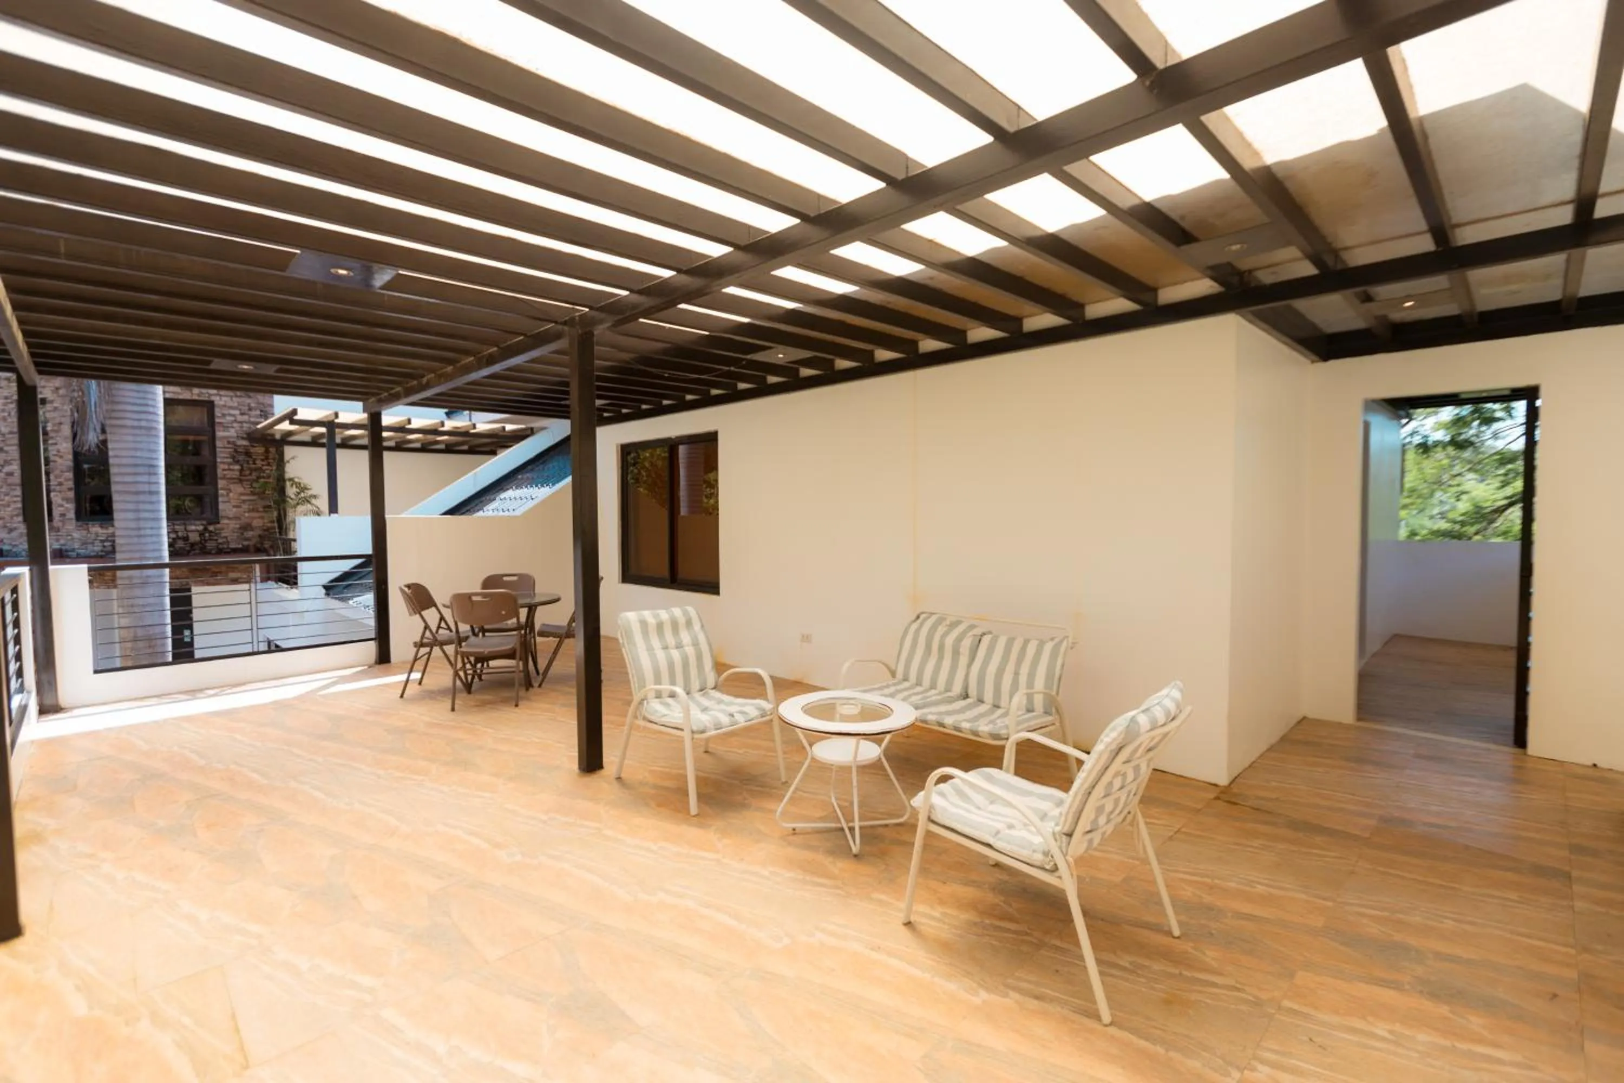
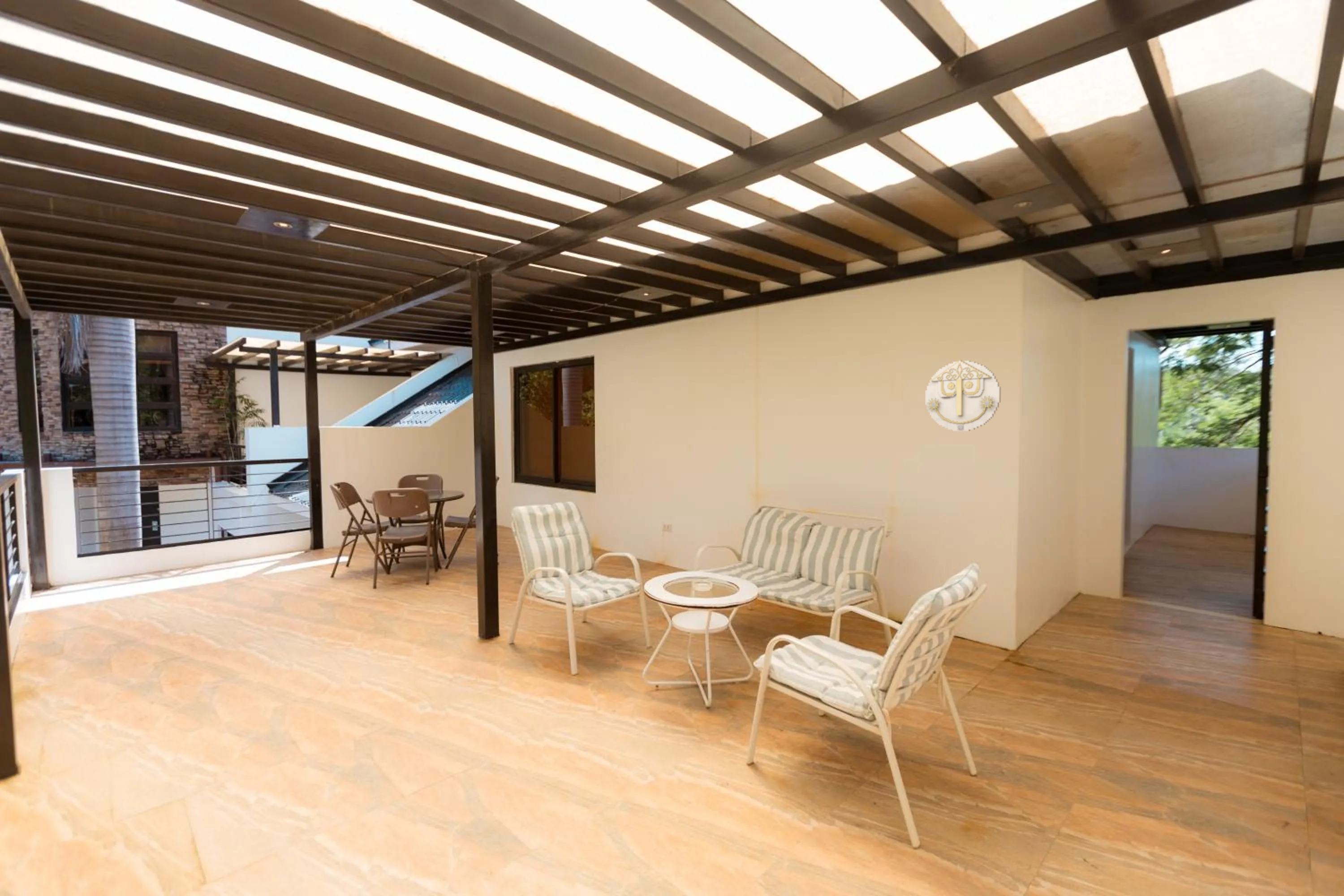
+ wall decoration [925,360,1001,431]
